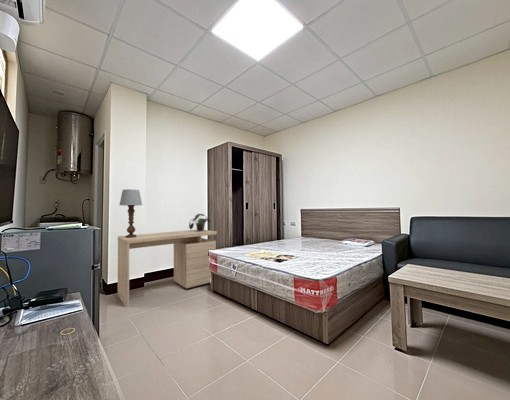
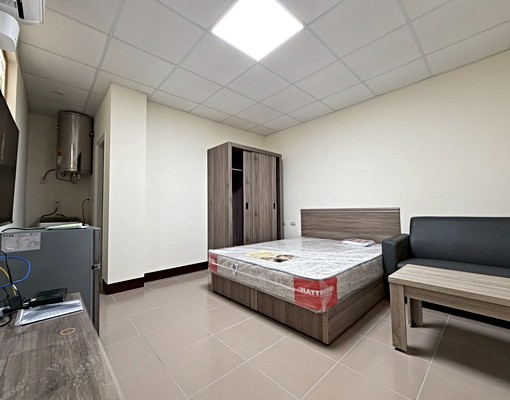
- table lamp [118,188,143,238]
- potted plant [188,213,211,231]
- desk [117,229,218,308]
